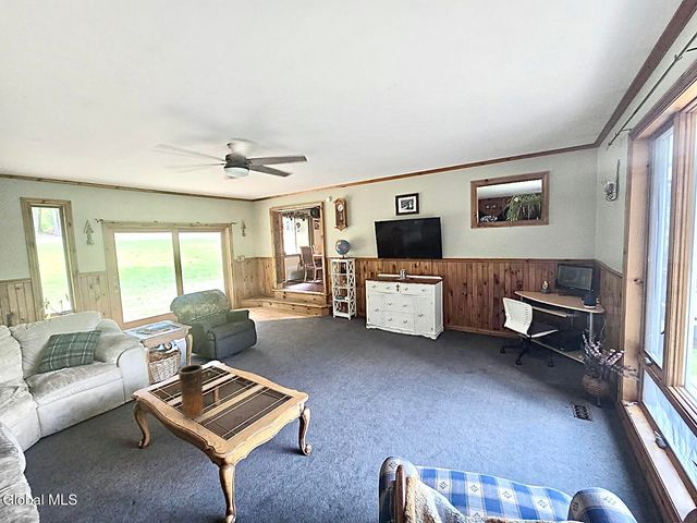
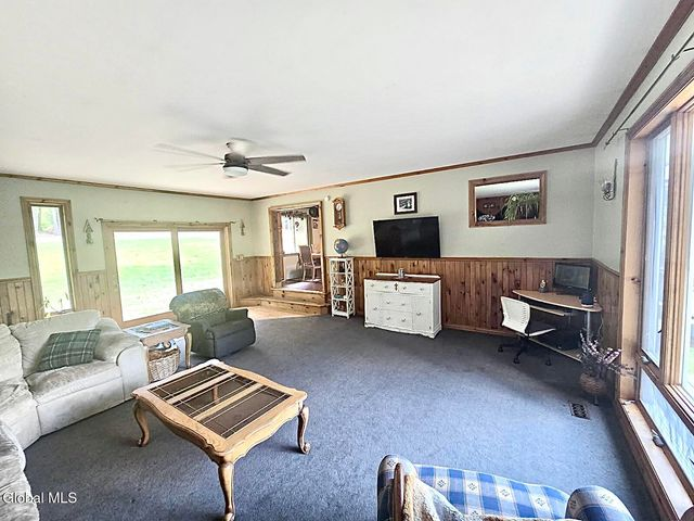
- vase [178,363,205,421]
